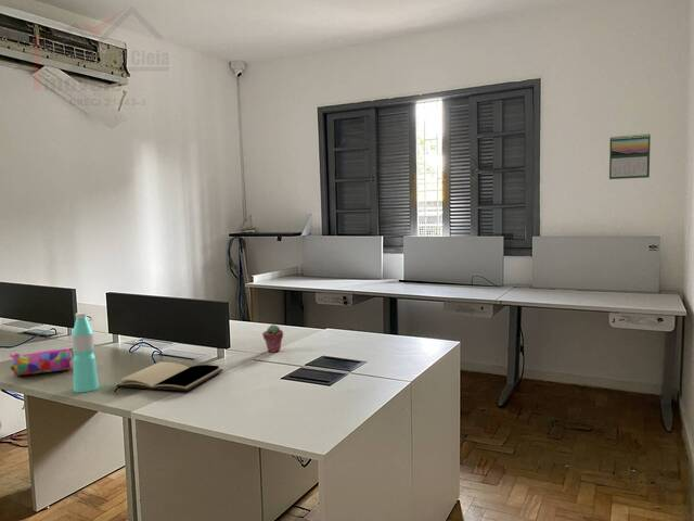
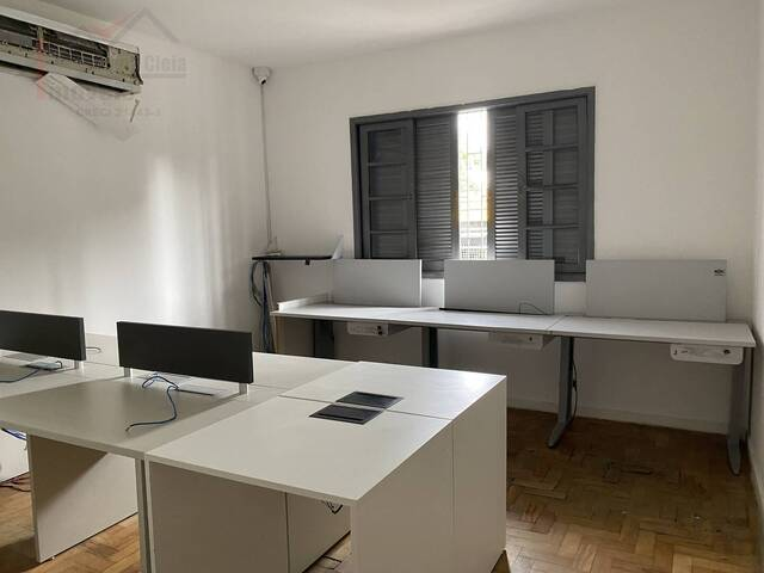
- water bottle [70,312,100,393]
- calendar [608,132,652,180]
- potted succulent [261,323,284,354]
- pencil case [9,347,74,377]
- book [116,360,224,392]
